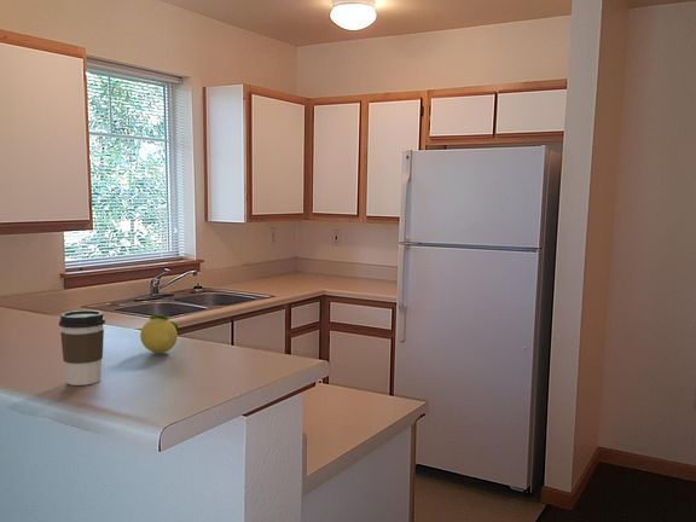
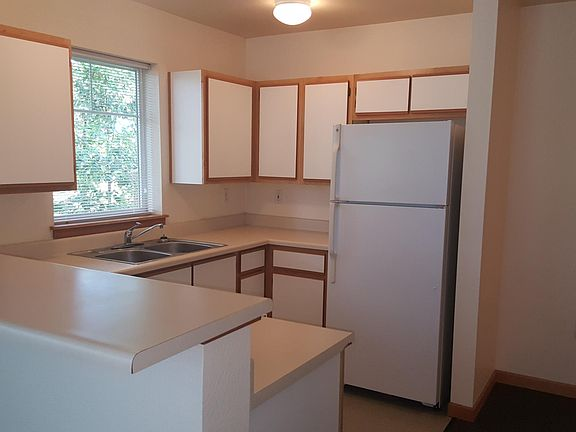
- fruit [139,313,180,354]
- coffee cup [58,309,106,387]
